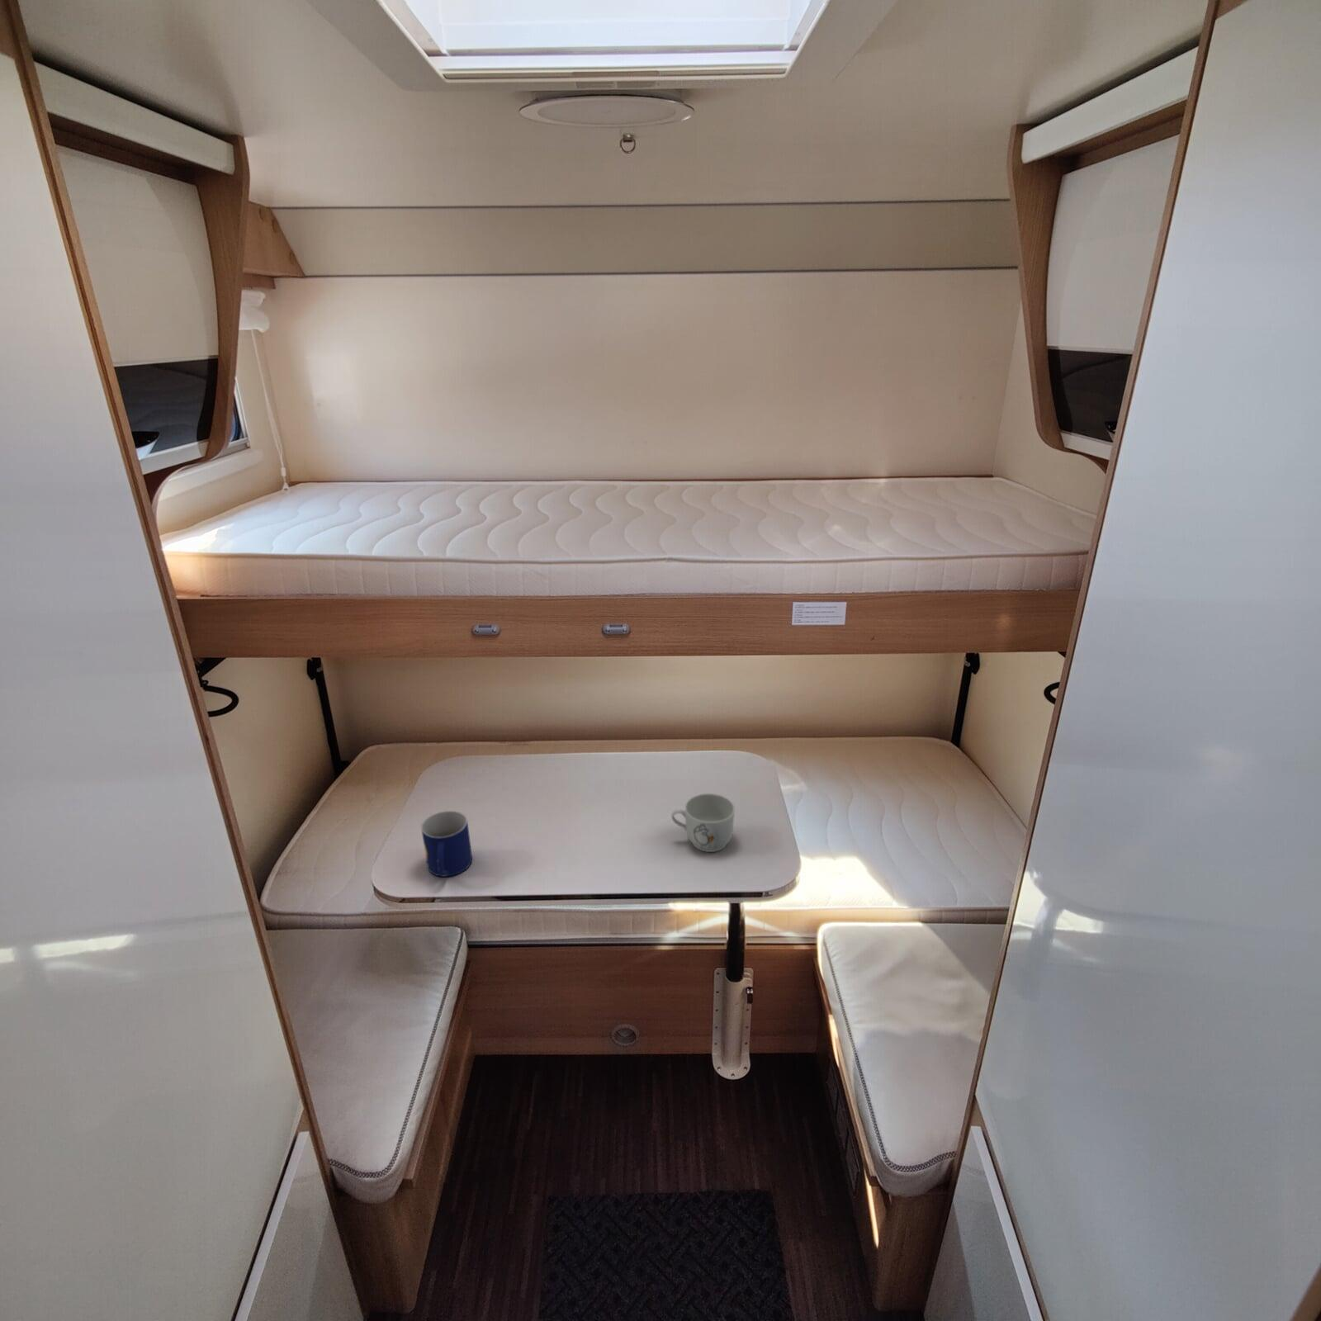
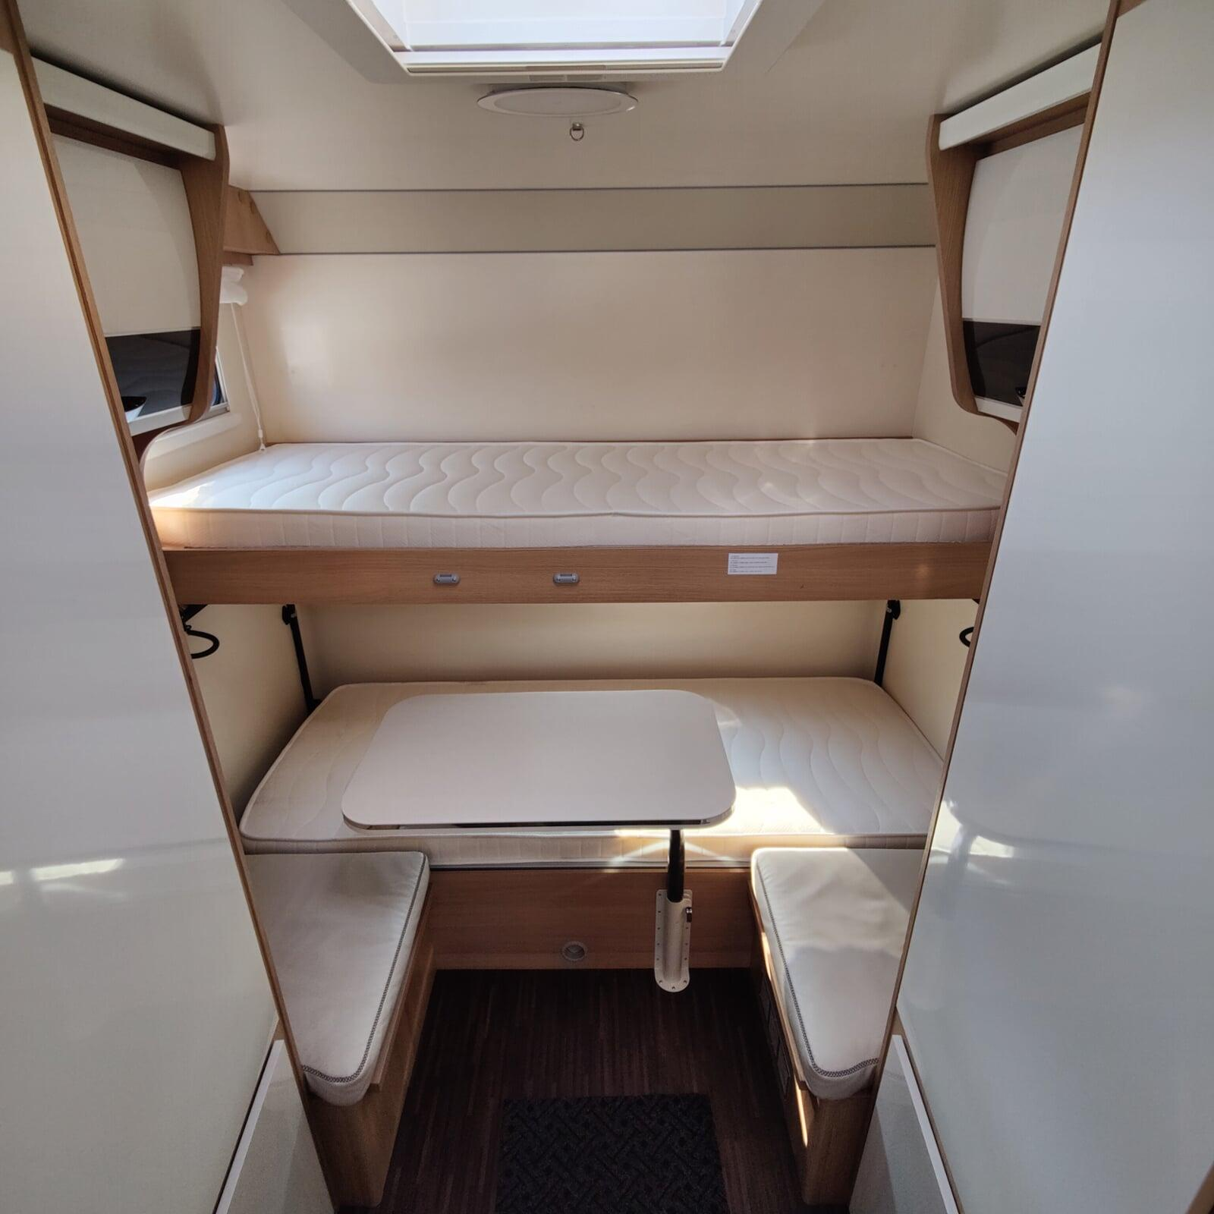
- mug [670,792,736,853]
- mug [420,811,473,877]
